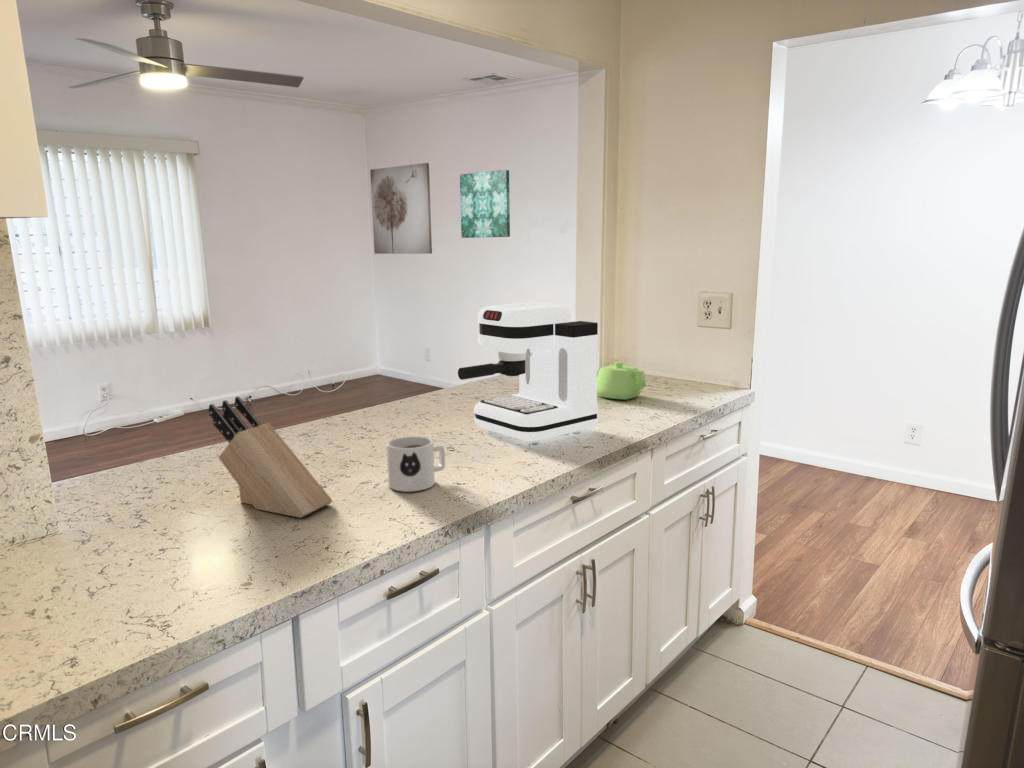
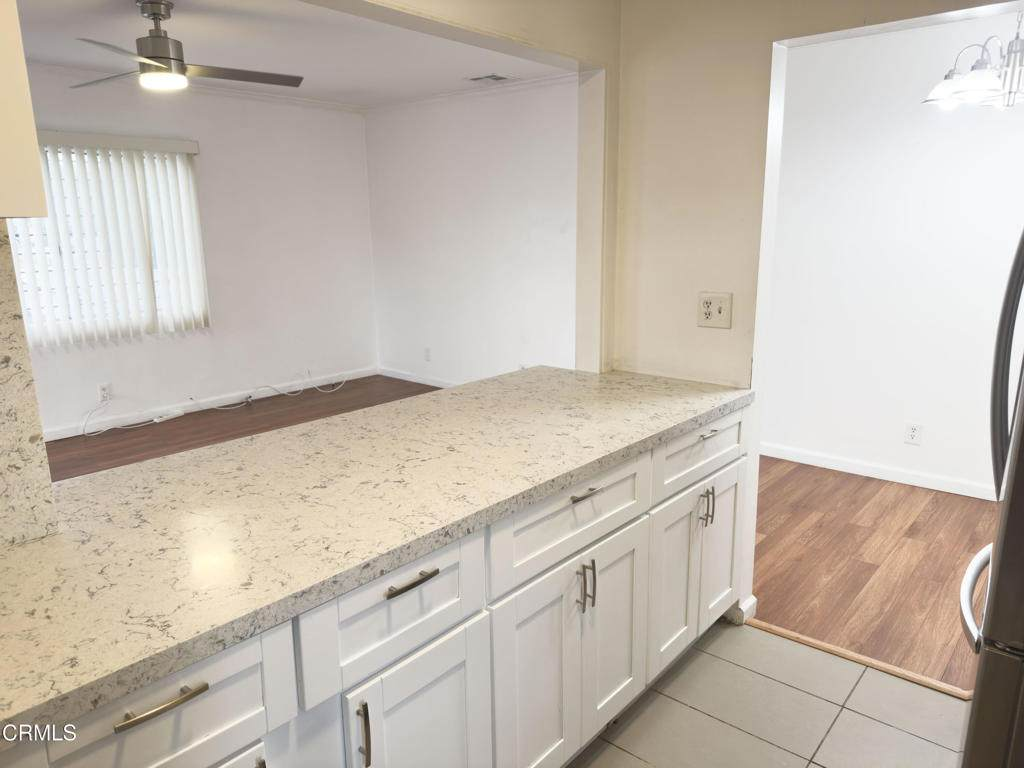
- coffee maker [457,302,599,444]
- knife block [208,395,334,519]
- wall art [459,169,511,239]
- mug [386,435,446,493]
- wall art [369,162,433,255]
- teapot [596,361,647,400]
